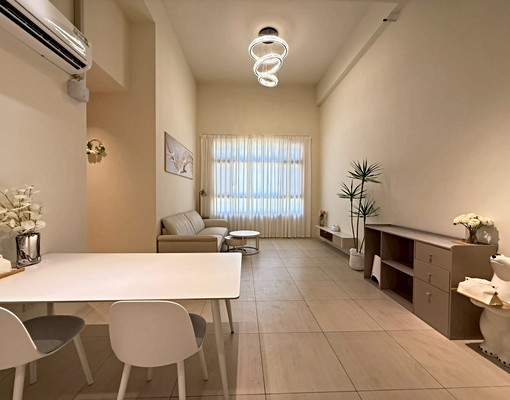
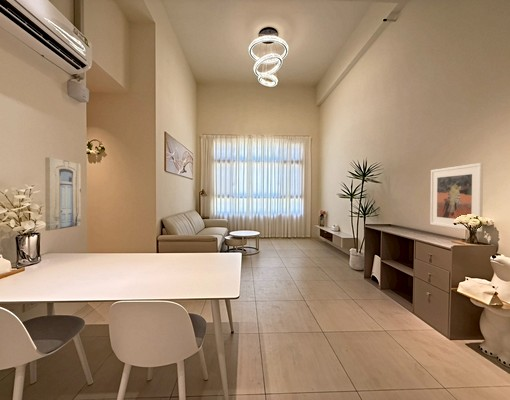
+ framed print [429,162,484,233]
+ wall art [44,156,82,232]
